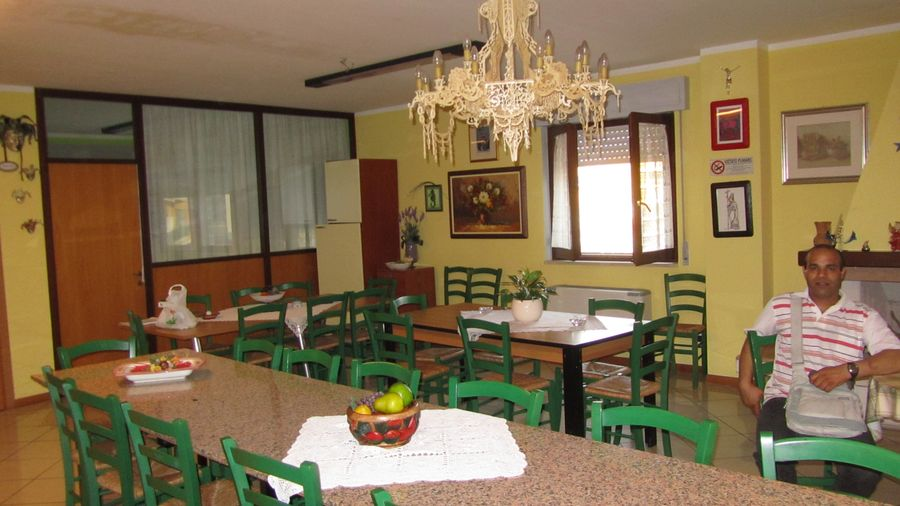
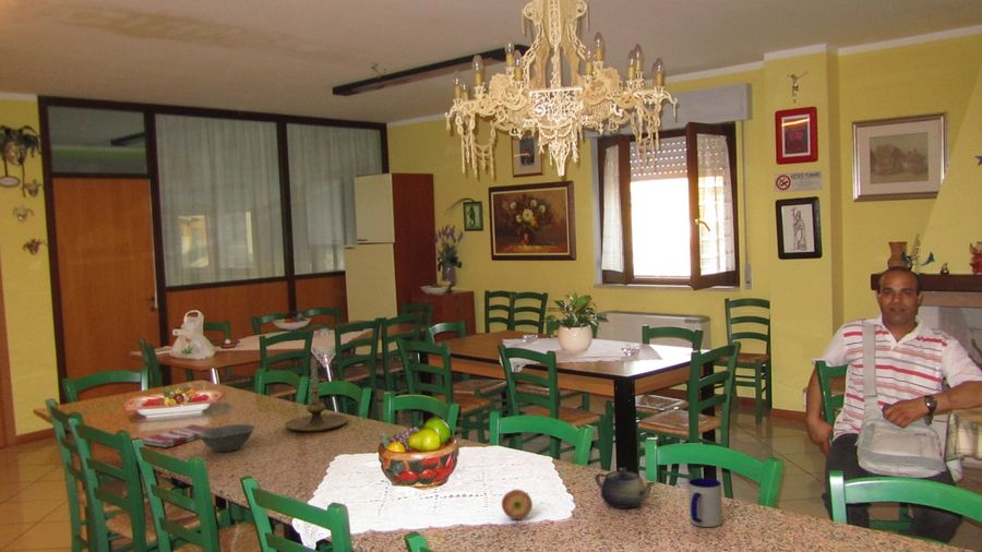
+ teapot [594,467,657,509]
+ dish towel [141,423,214,448]
+ bowl [197,423,256,453]
+ candle holder [284,355,349,432]
+ apple [501,489,534,520]
+ mug [687,477,723,528]
